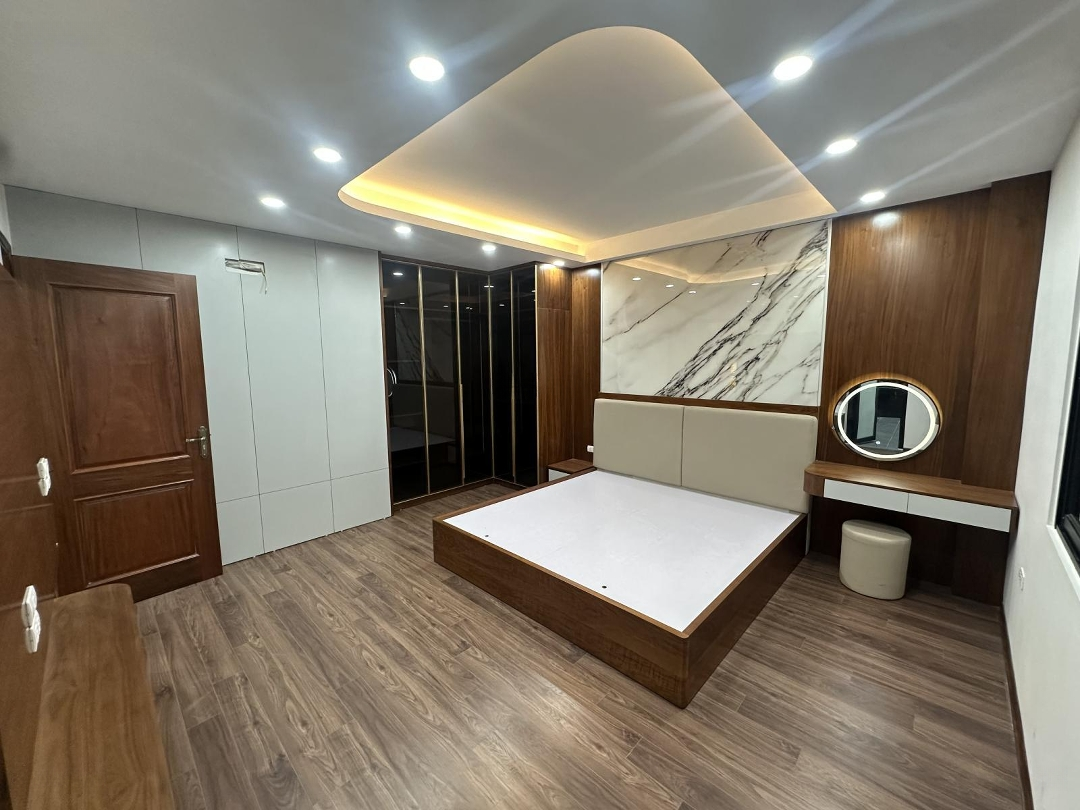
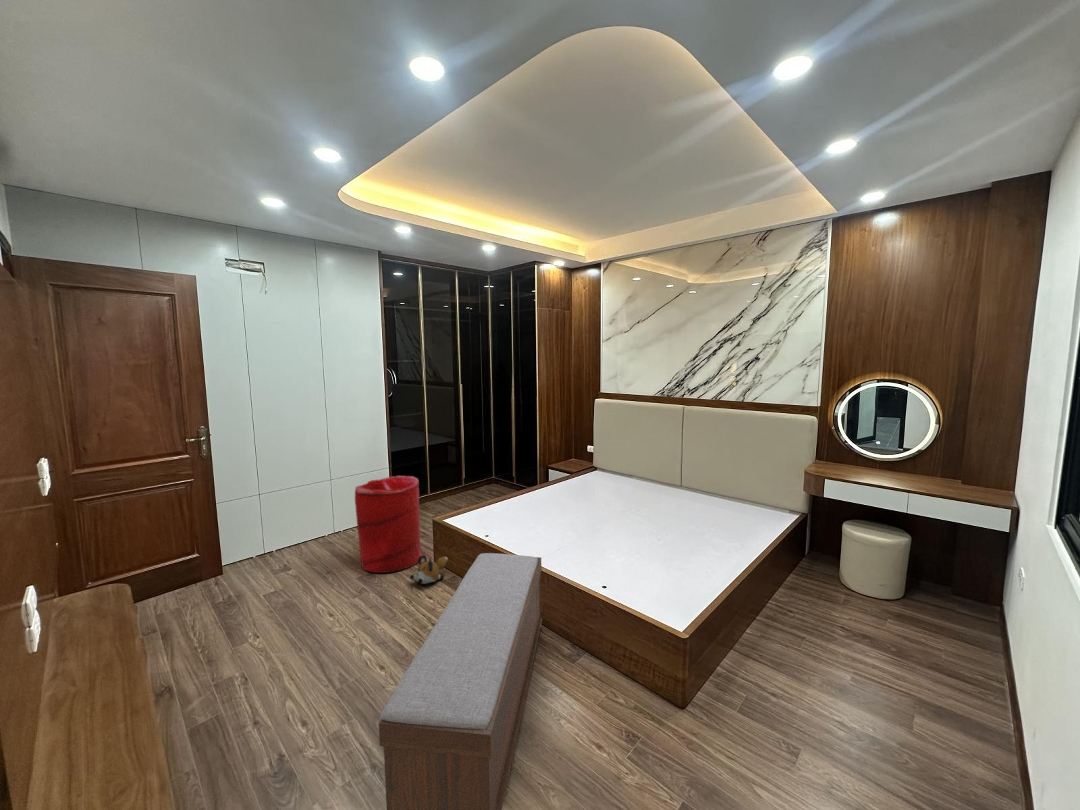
+ plush toy [409,554,448,585]
+ bench [378,552,543,810]
+ laundry hamper [354,475,423,574]
